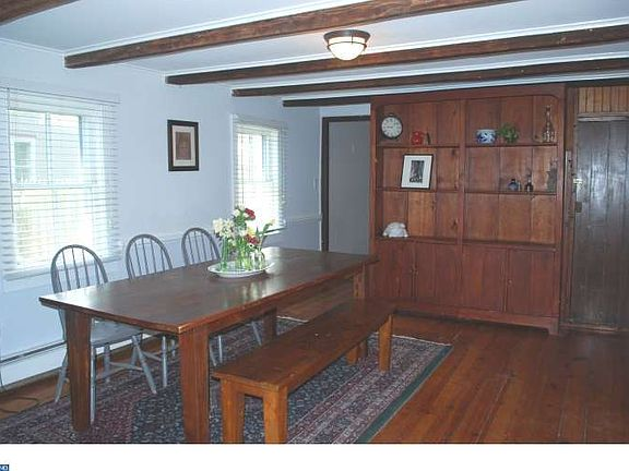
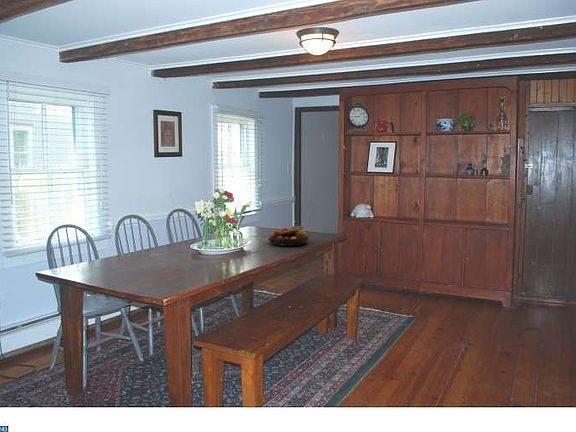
+ fruit bowl [267,225,310,247]
